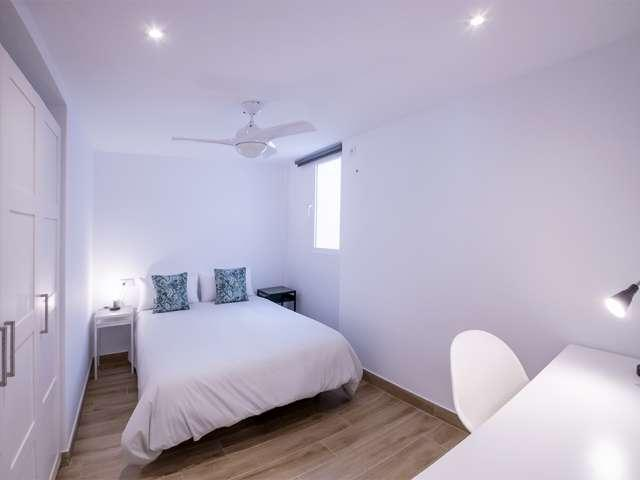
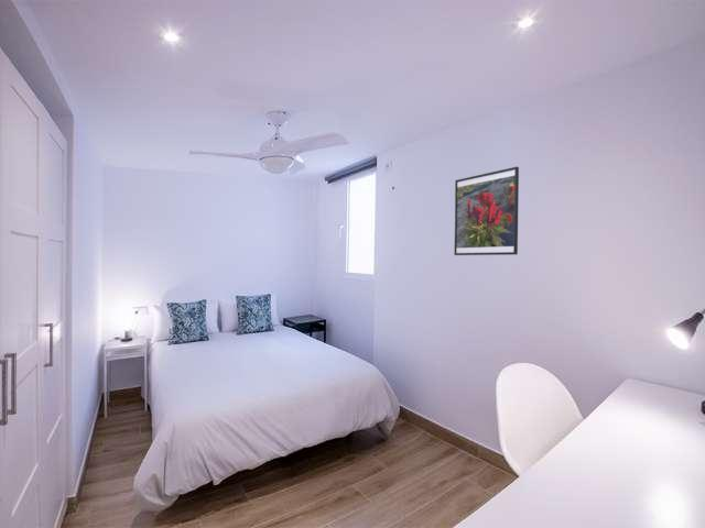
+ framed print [453,166,520,256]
